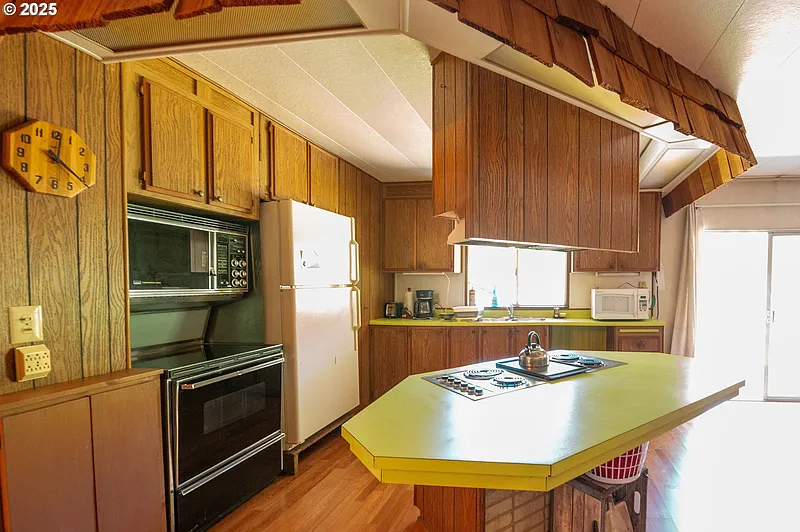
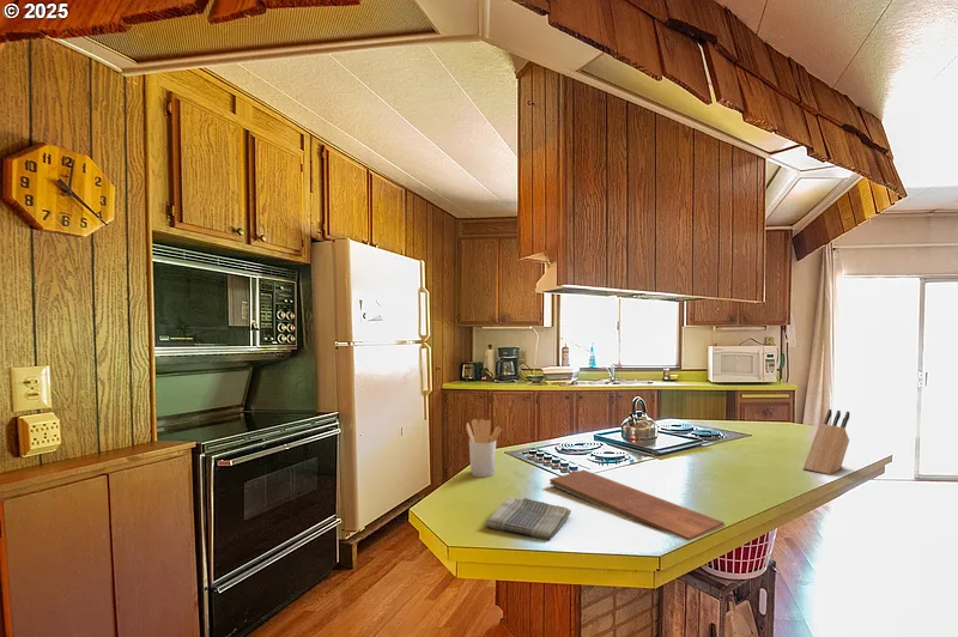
+ utensil holder [465,418,503,478]
+ chopping board [548,468,726,542]
+ knife block [802,408,850,475]
+ dish towel [485,496,572,541]
